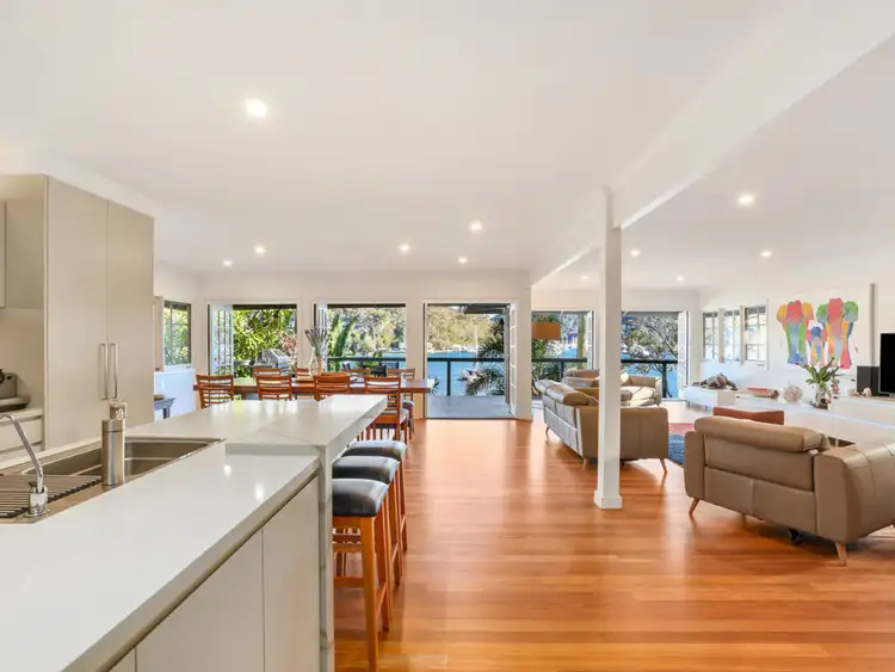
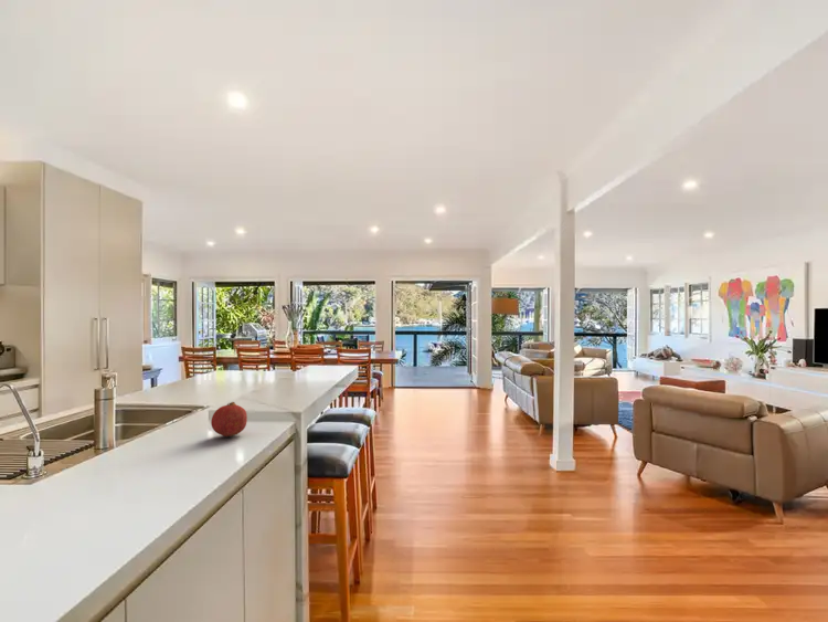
+ fruit [210,401,248,437]
